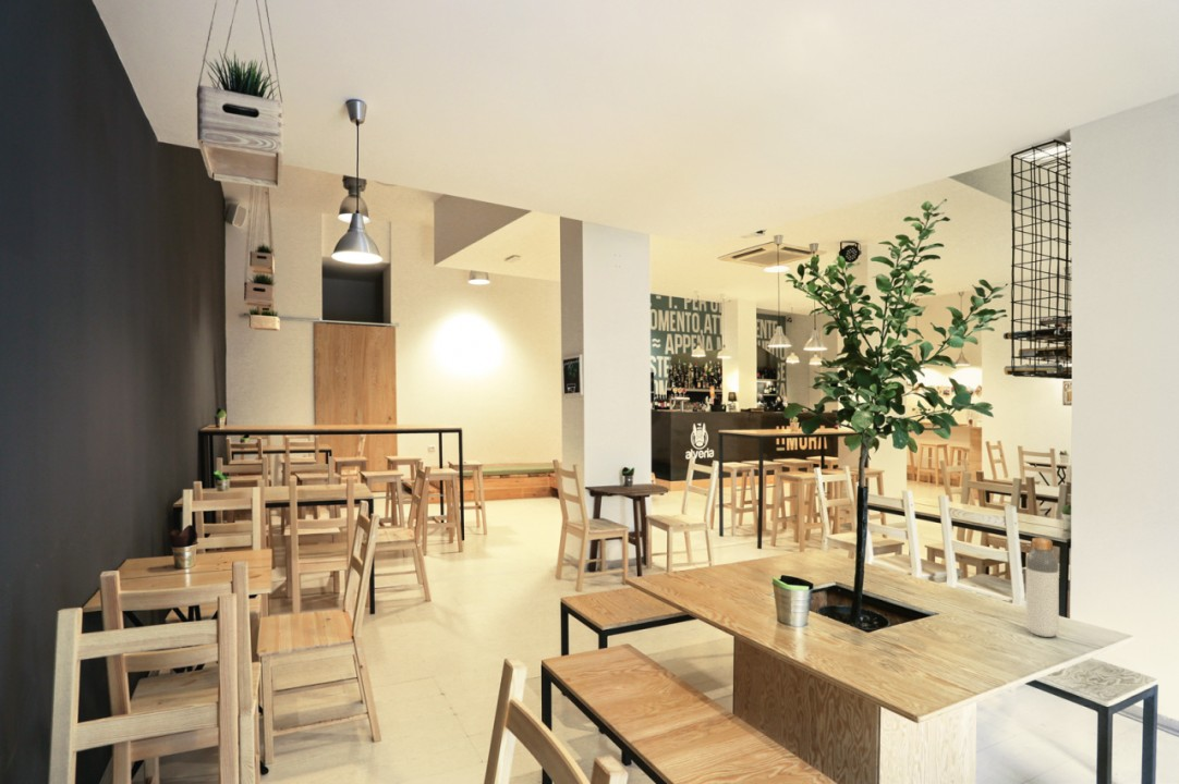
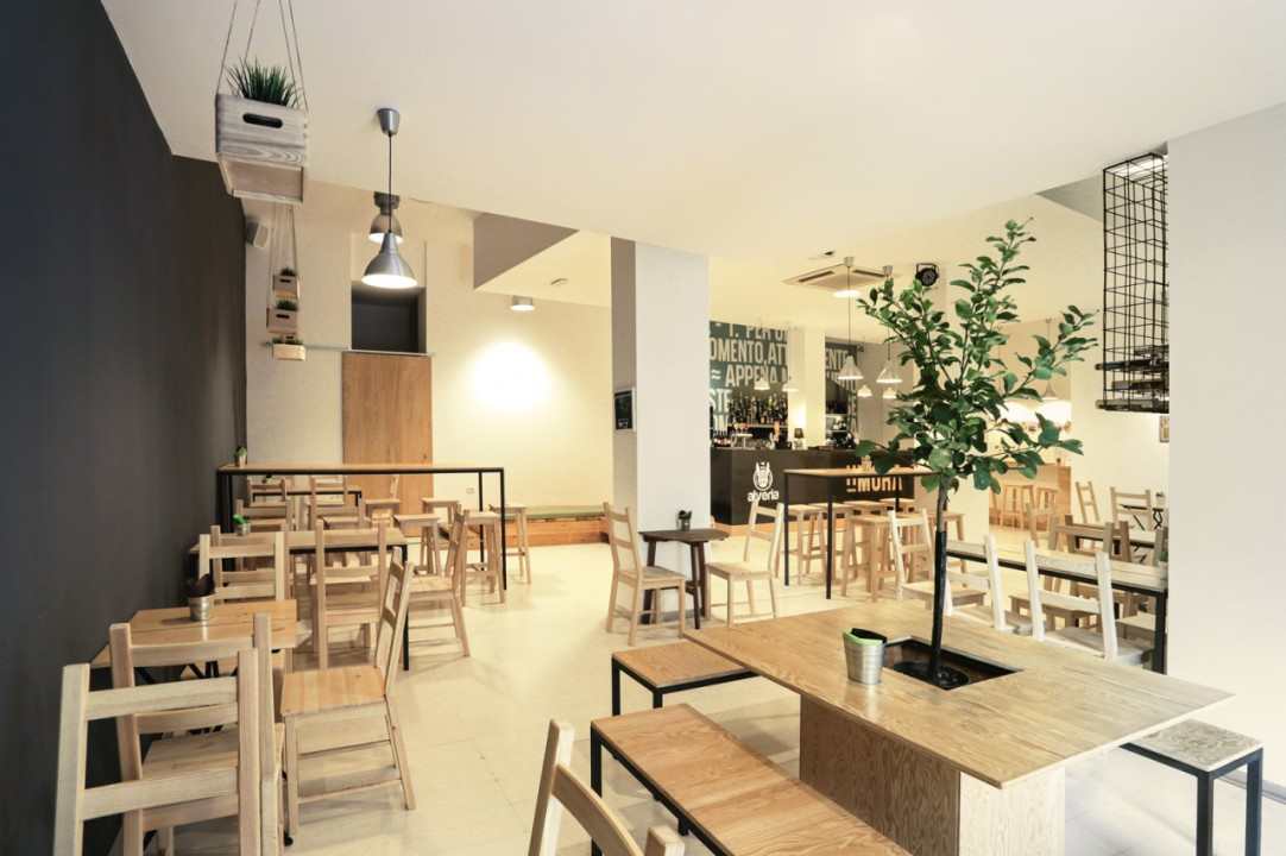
- bottle [1025,537,1060,638]
